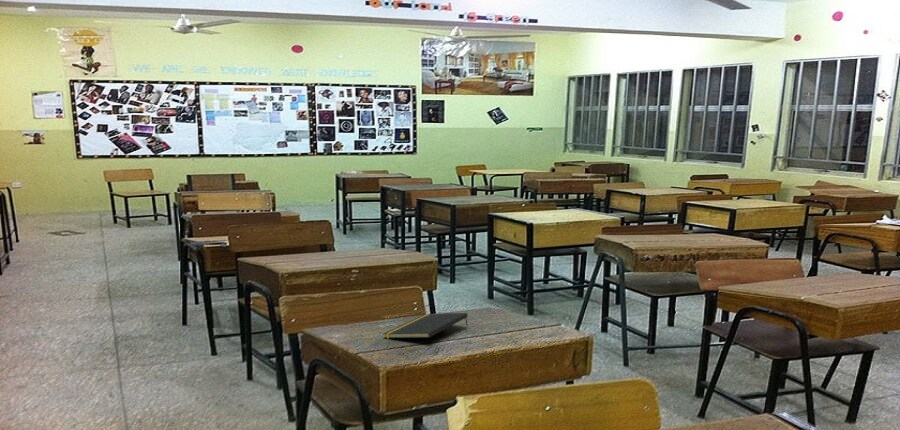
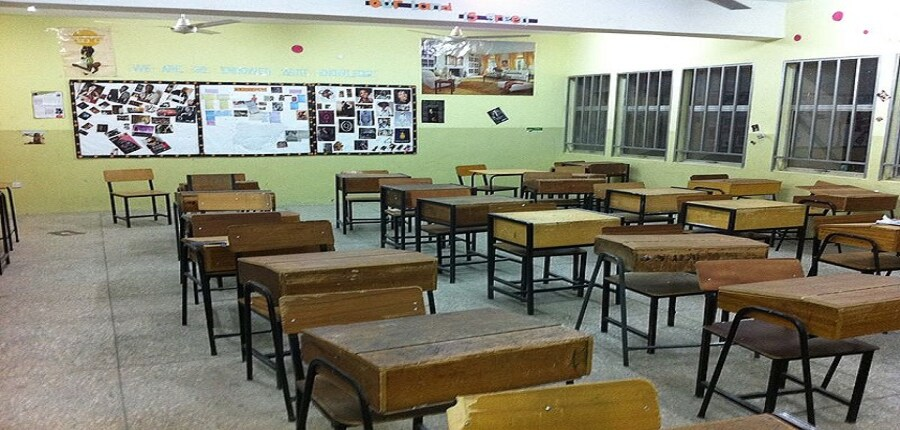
- notepad [383,312,469,339]
